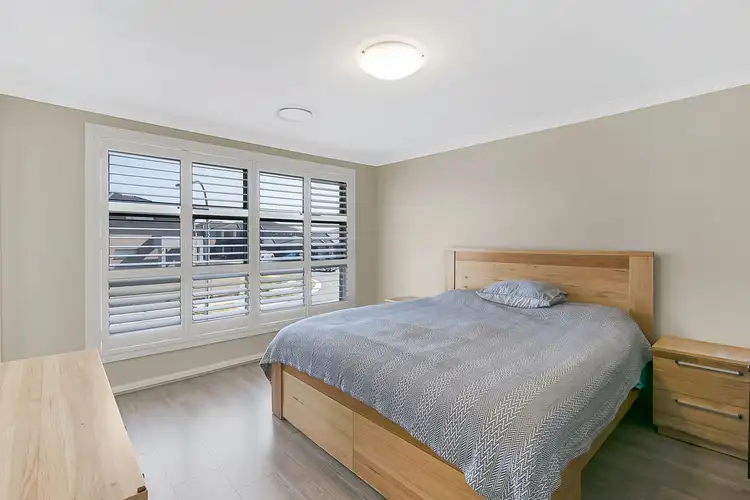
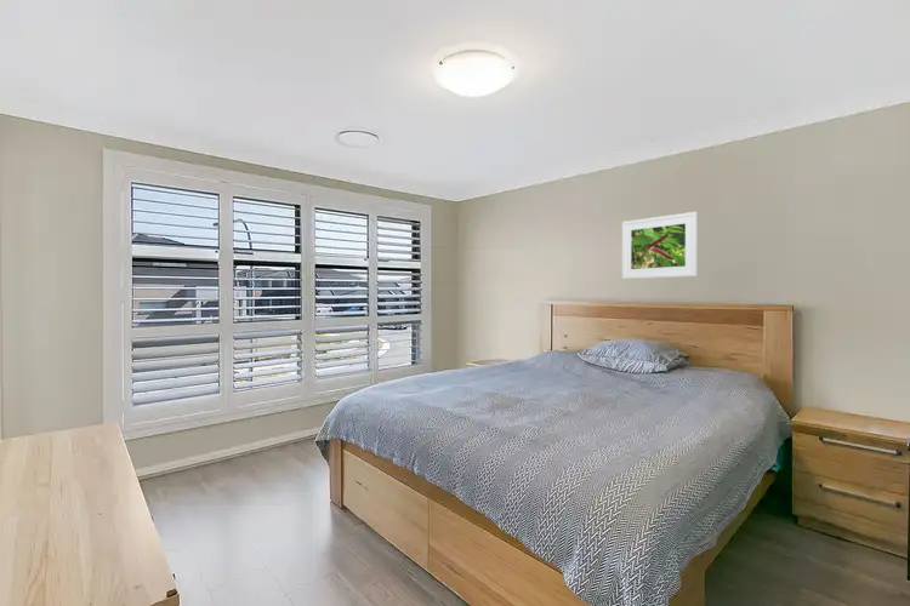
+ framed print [621,211,699,280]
